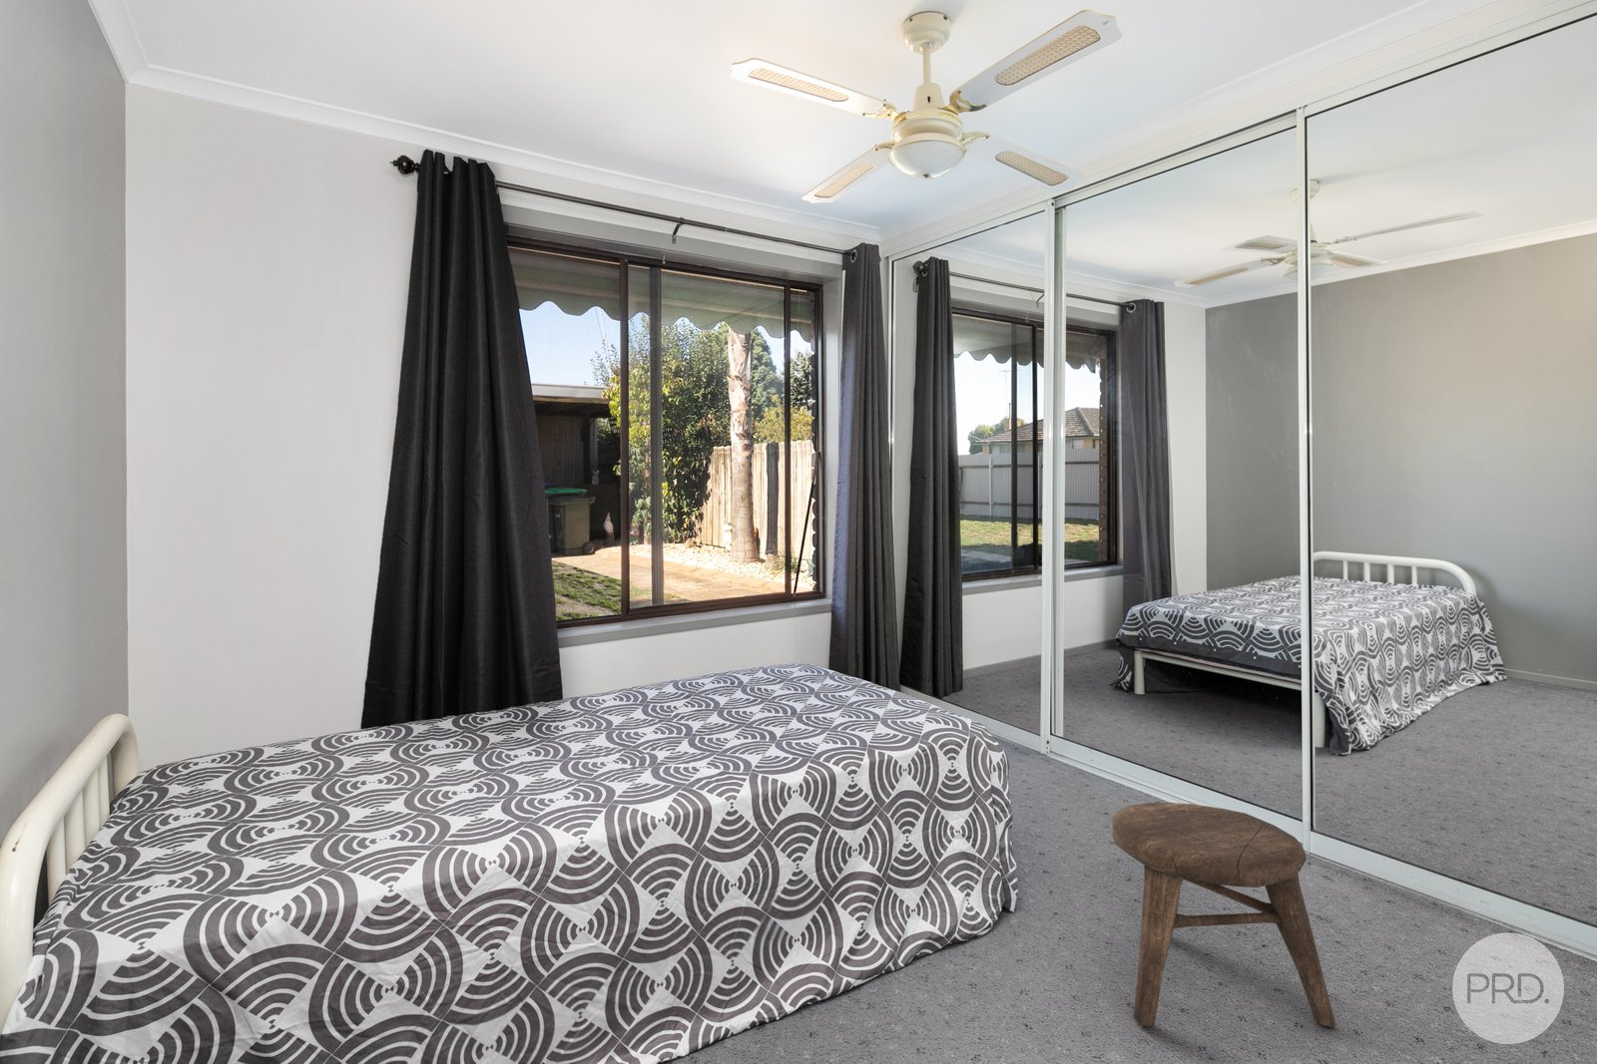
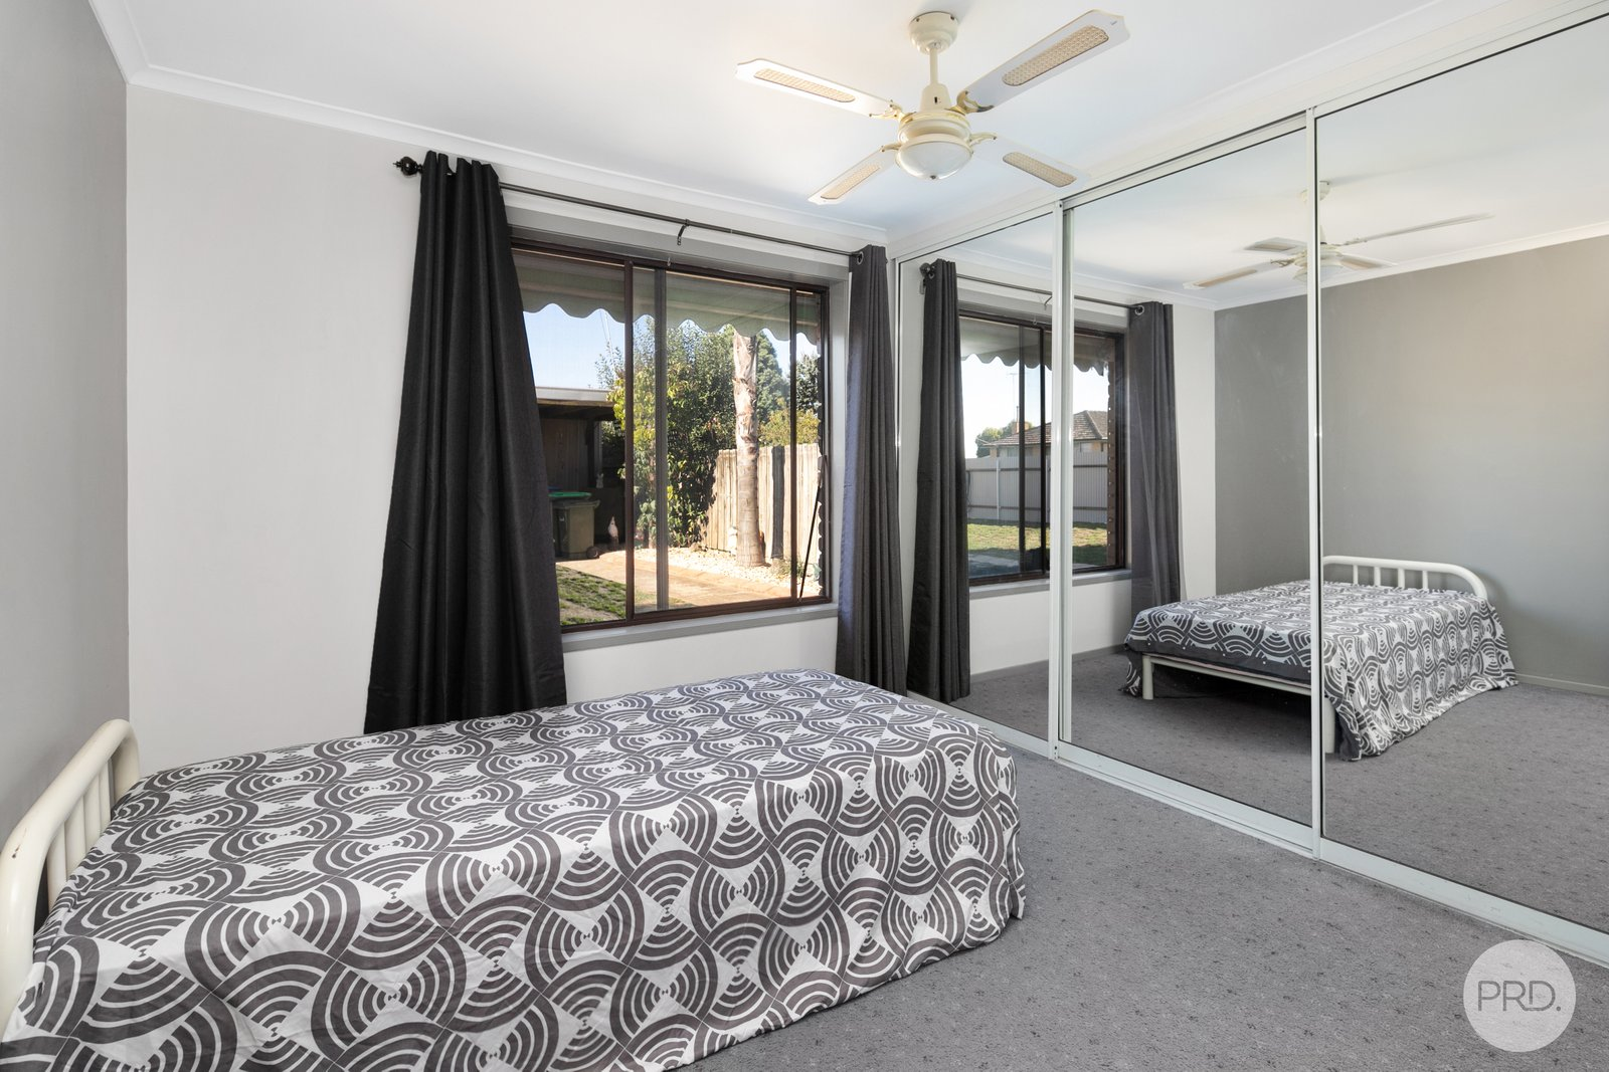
- stool [1112,802,1337,1028]
